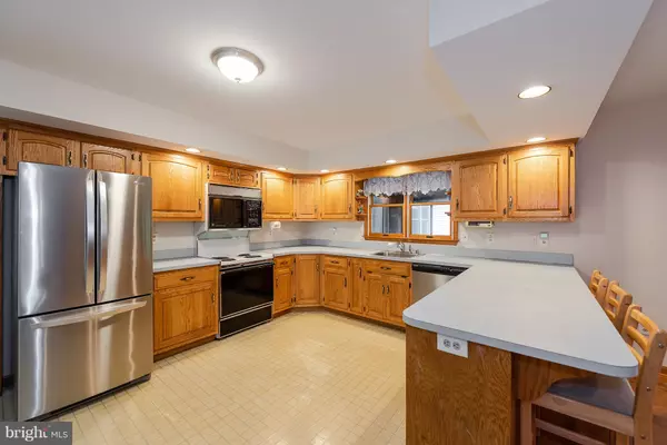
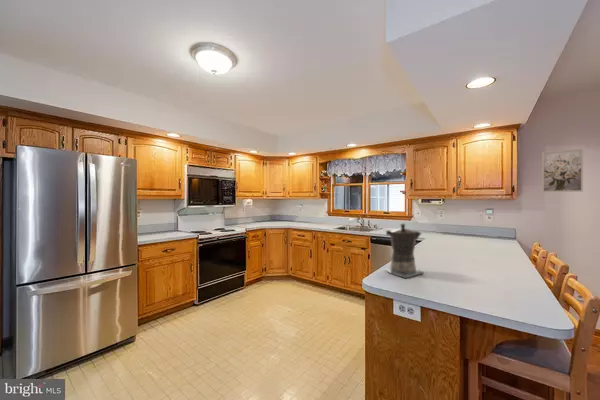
+ wall art [541,148,584,193]
+ coffee maker [383,223,425,279]
